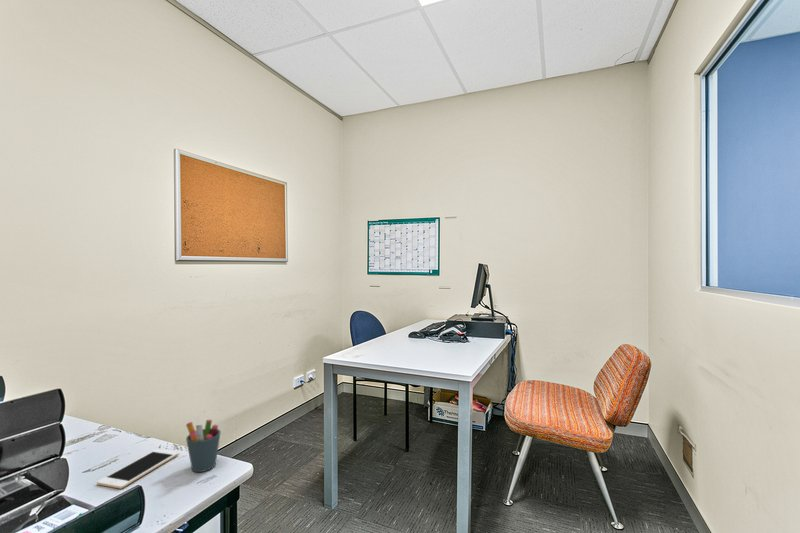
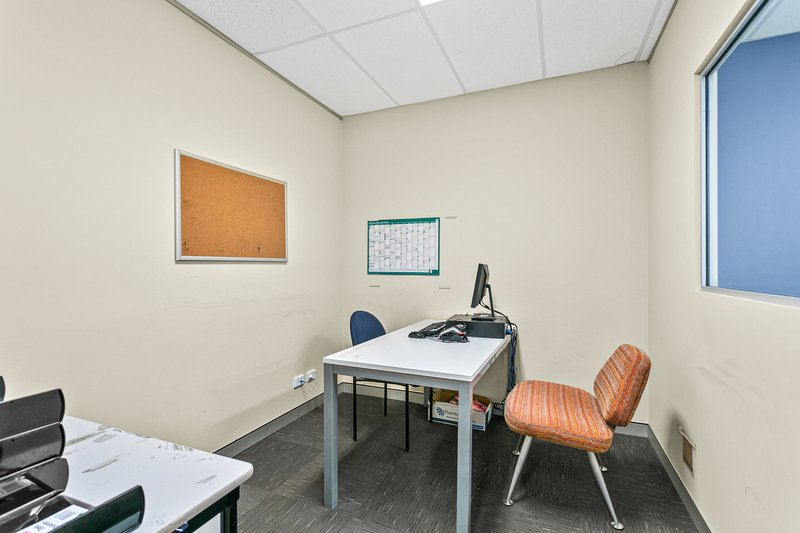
- cell phone [96,448,179,489]
- pen holder [185,419,222,473]
